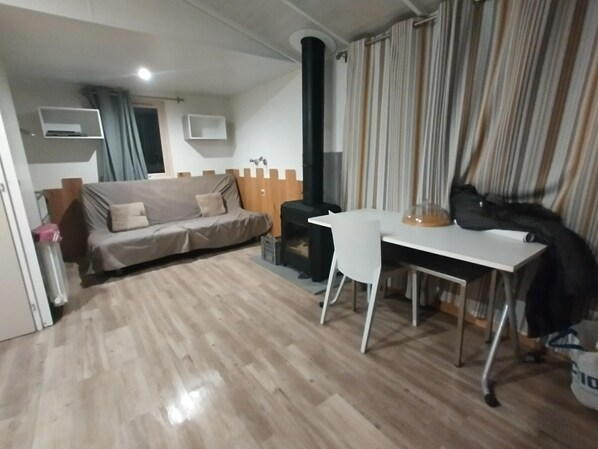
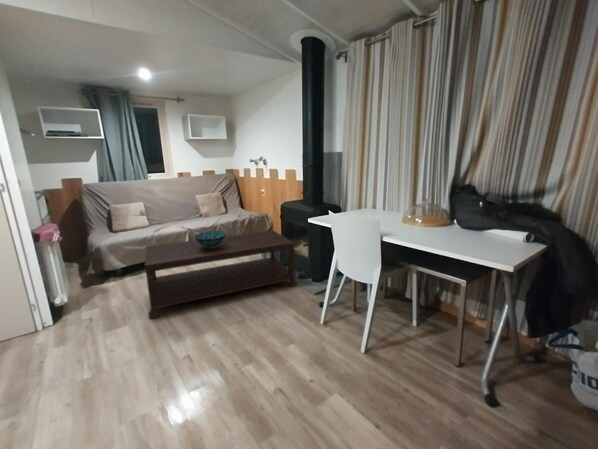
+ coffee table [144,229,298,319]
+ decorative bowl [194,230,227,248]
